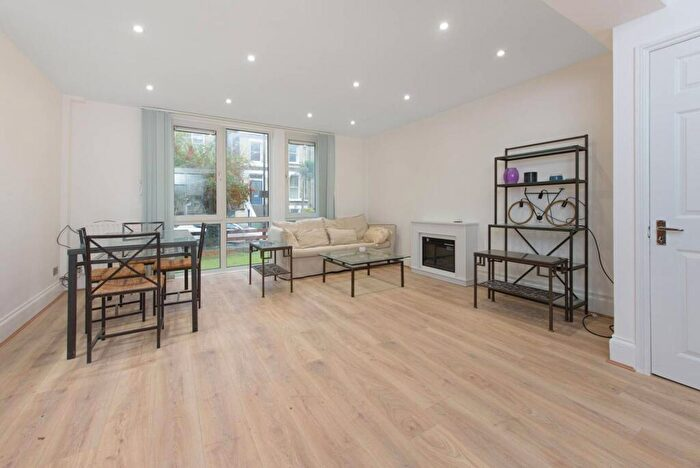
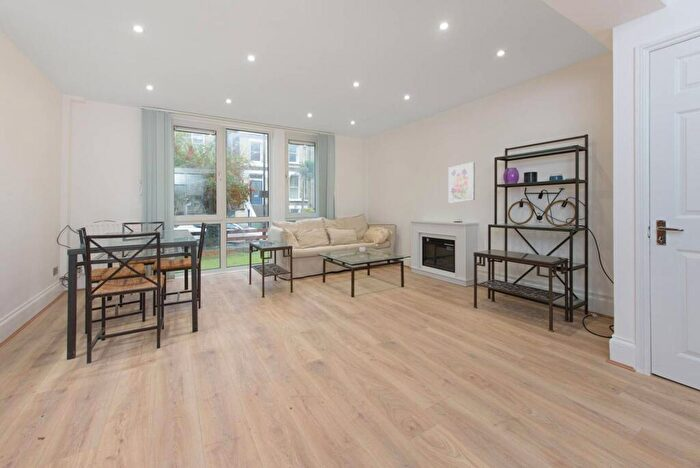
+ wall art [447,161,476,204]
